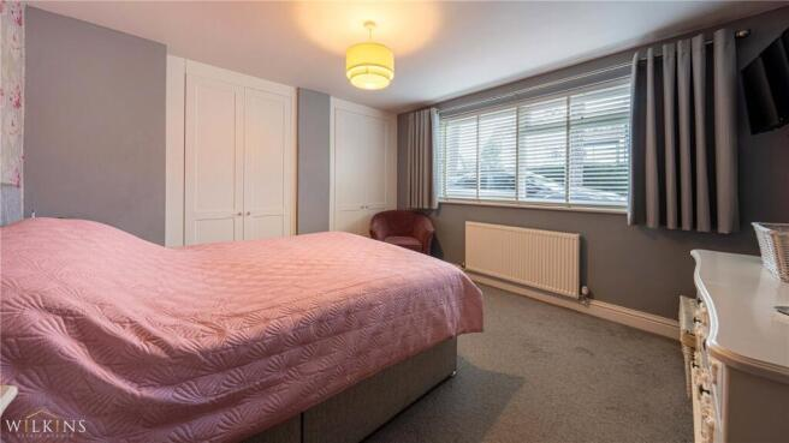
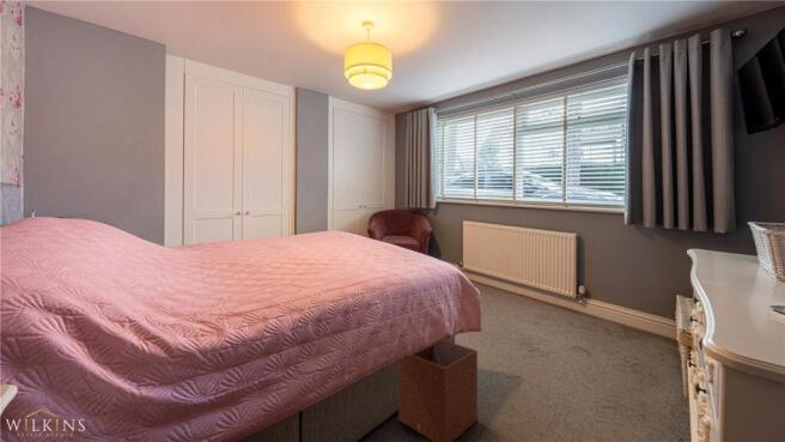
+ waste basket [397,339,479,442]
